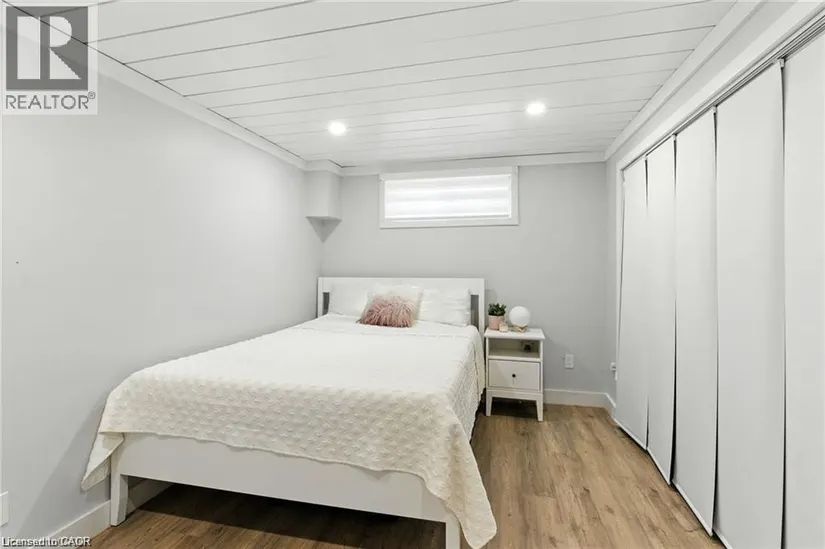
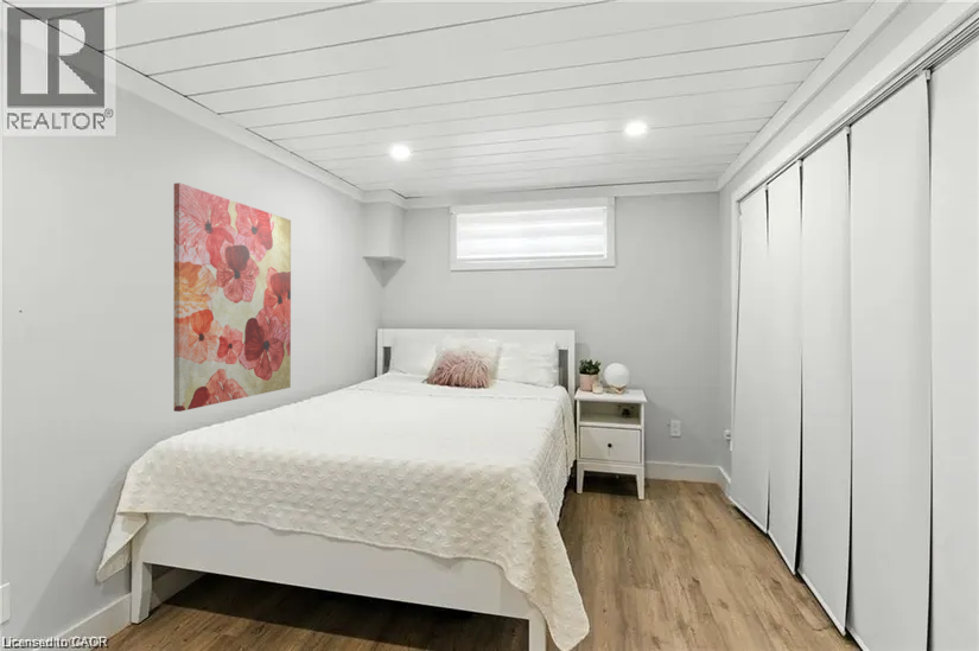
+ wall art [173,181,292,413]
